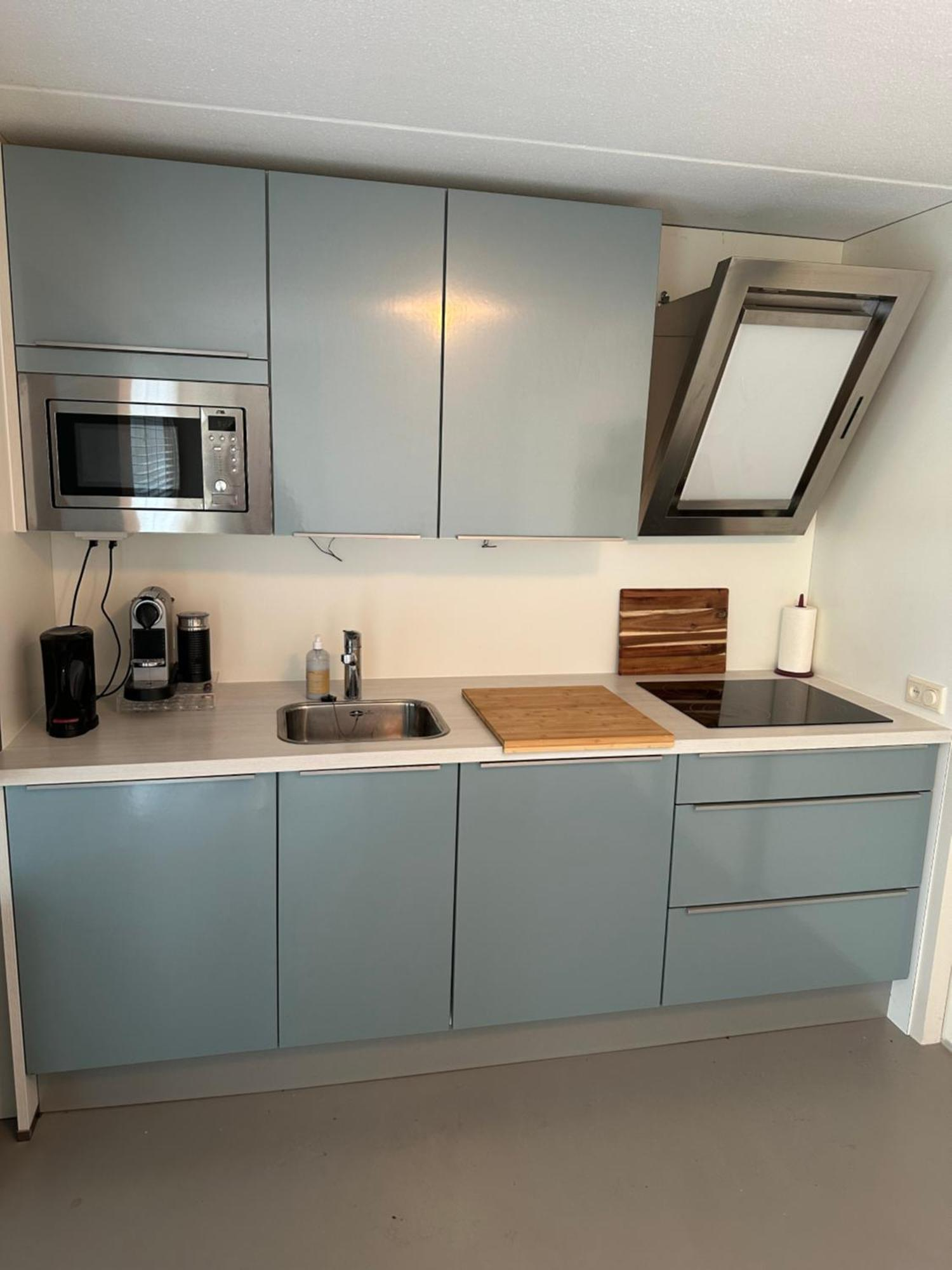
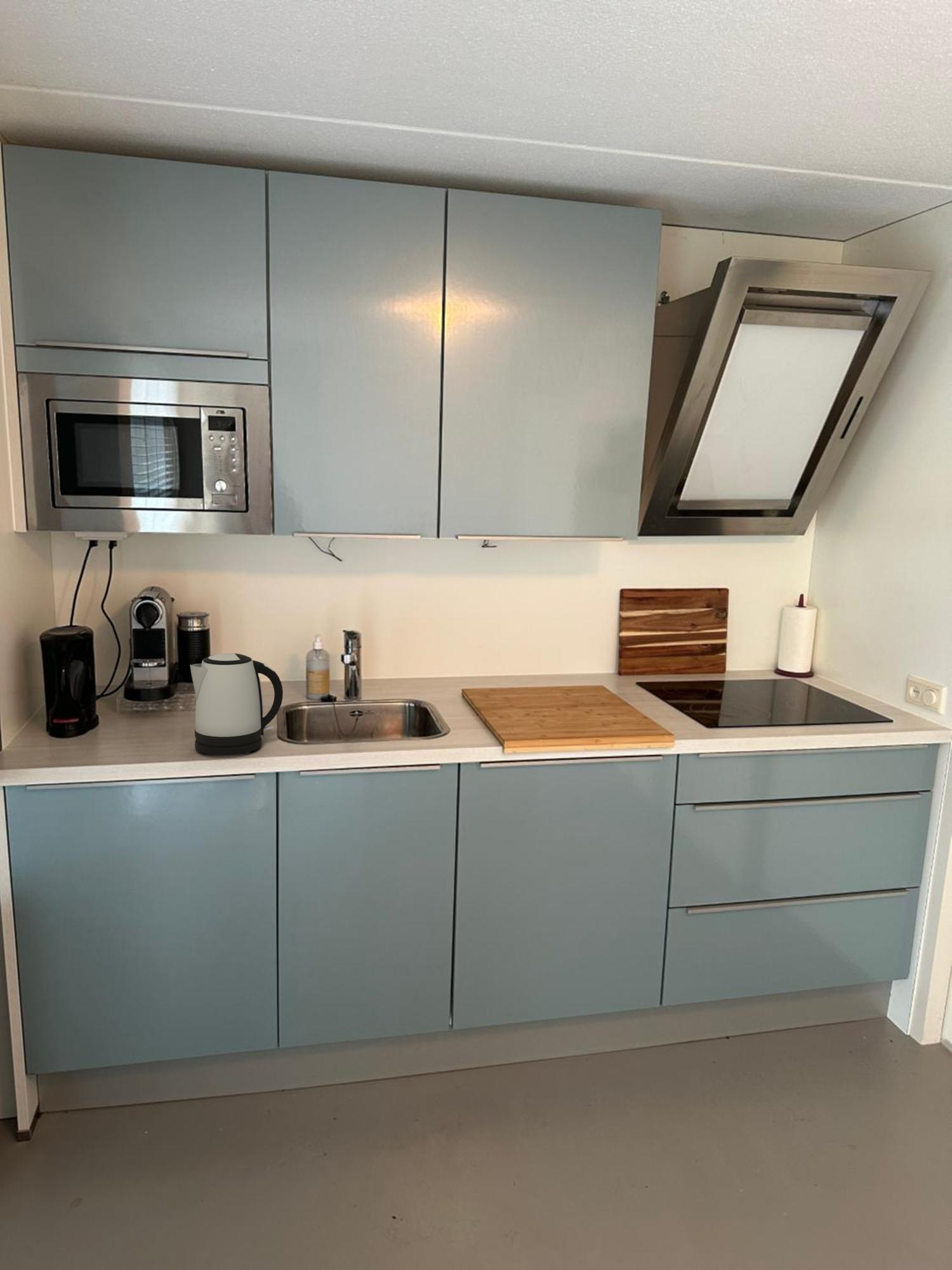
+ kettle [190,653,284,756]
